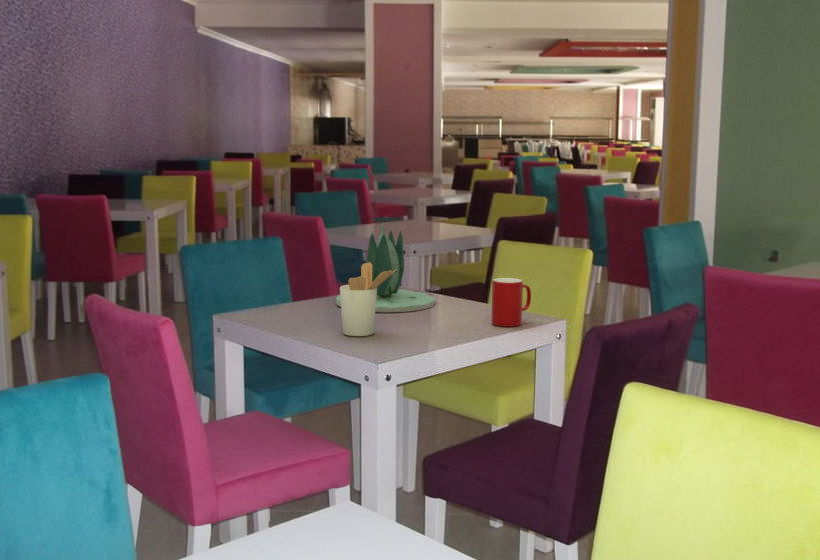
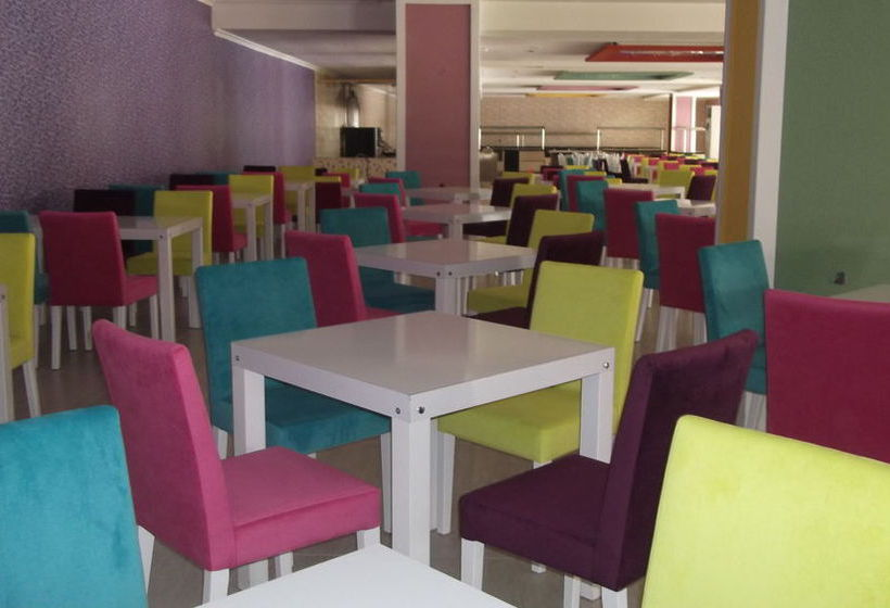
- utensil holder [339,262,397,337]
- cup [490,277,532,328]
- succulent plant [335,222,436,313]
